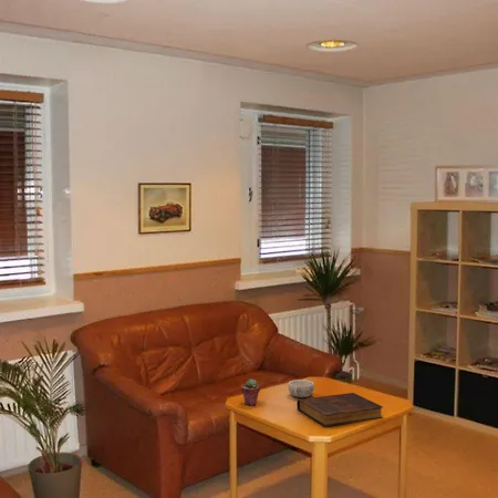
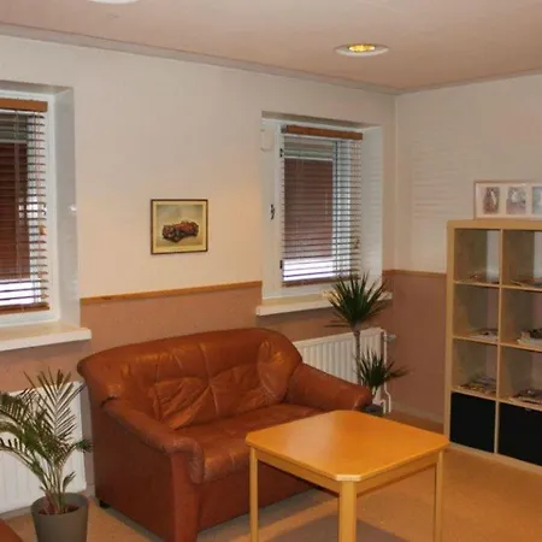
- book [295,392,384,427]
- potted succulent [240,378,261,406]
- decorative bowl [288,378,315,398]
